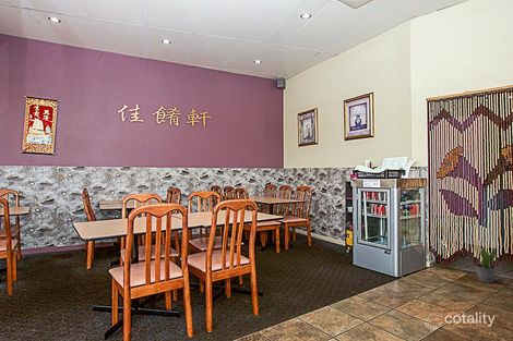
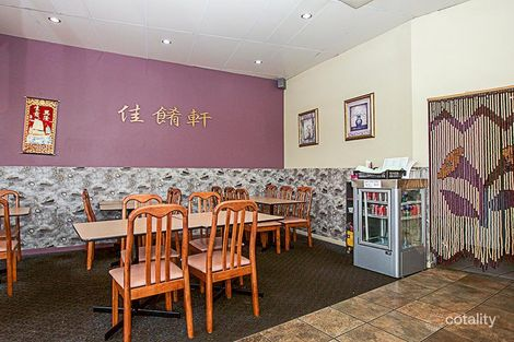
- potted plant [475,245,497,284]
